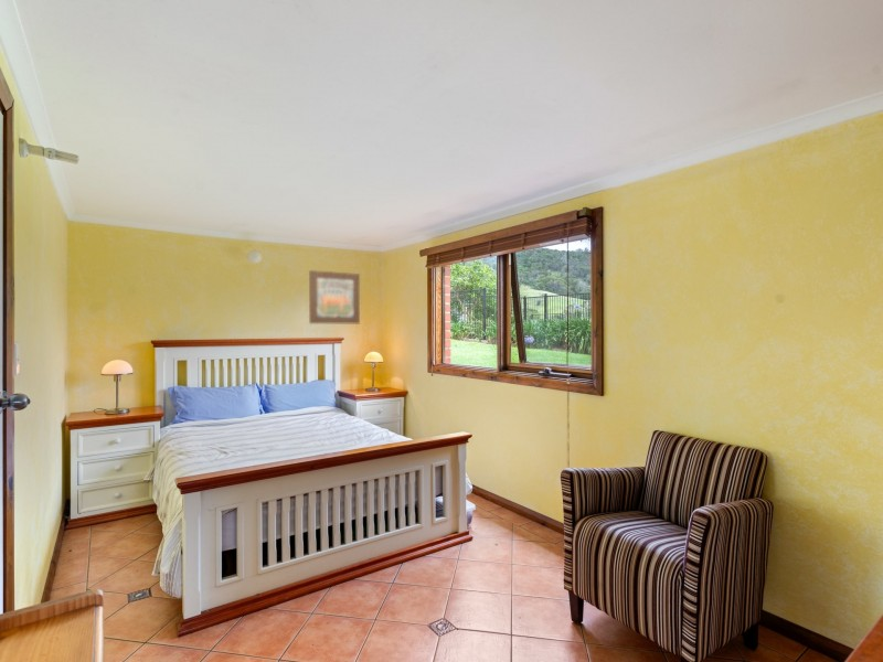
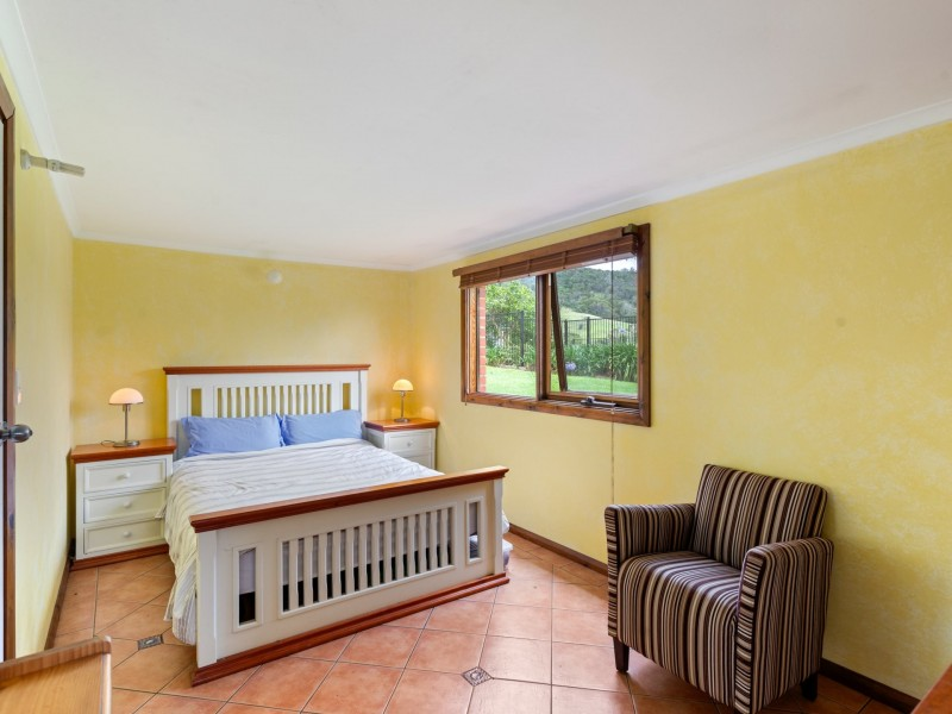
- wall art [308,269,361,325]
